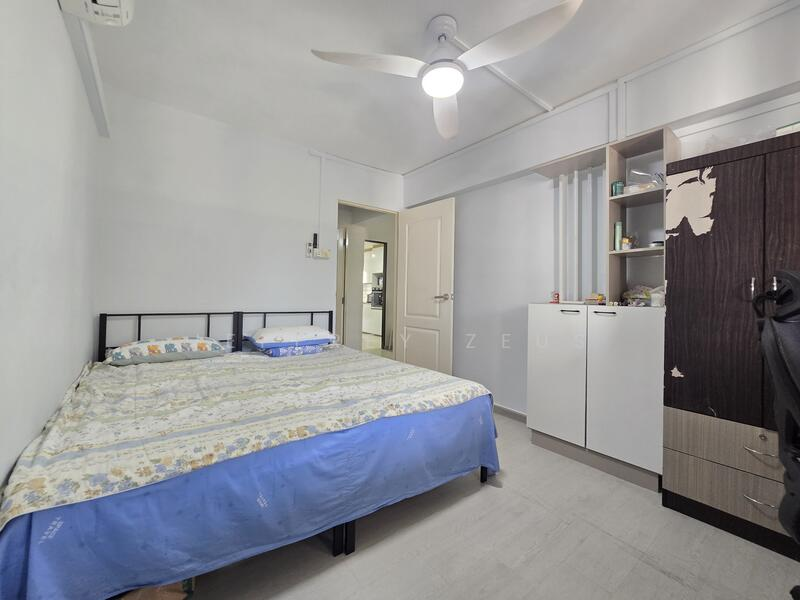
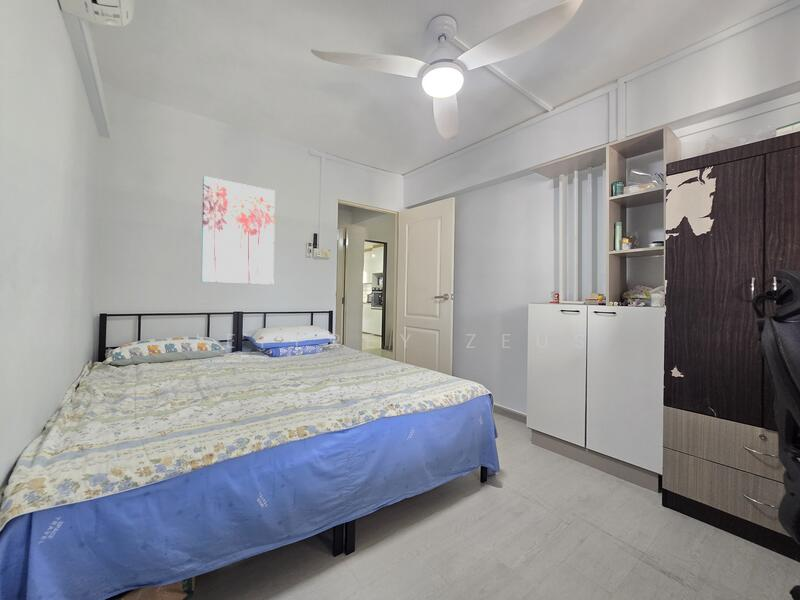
+ wall art [201,175,276,286]
